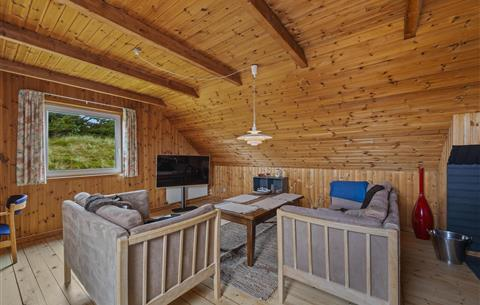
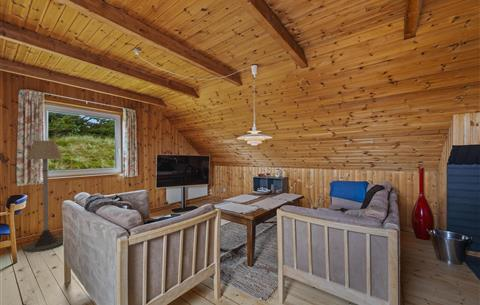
+ floor lamp [23,140,64,253]
